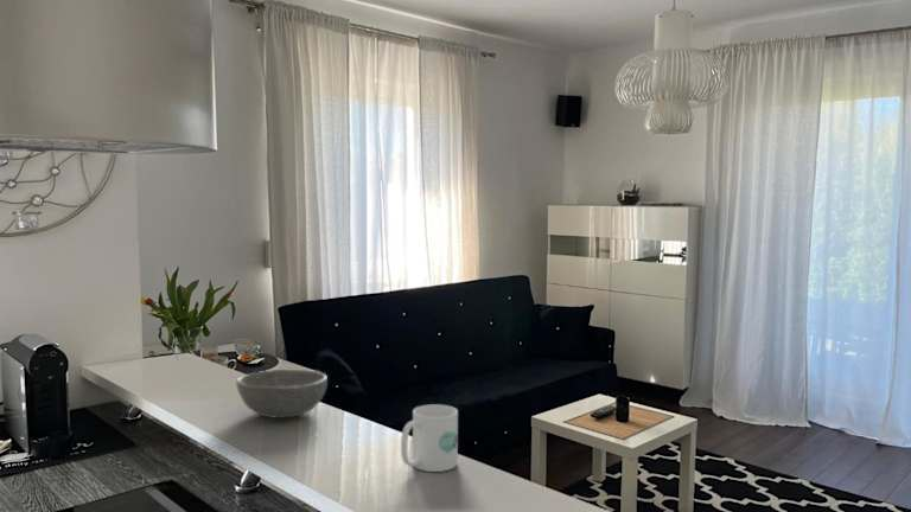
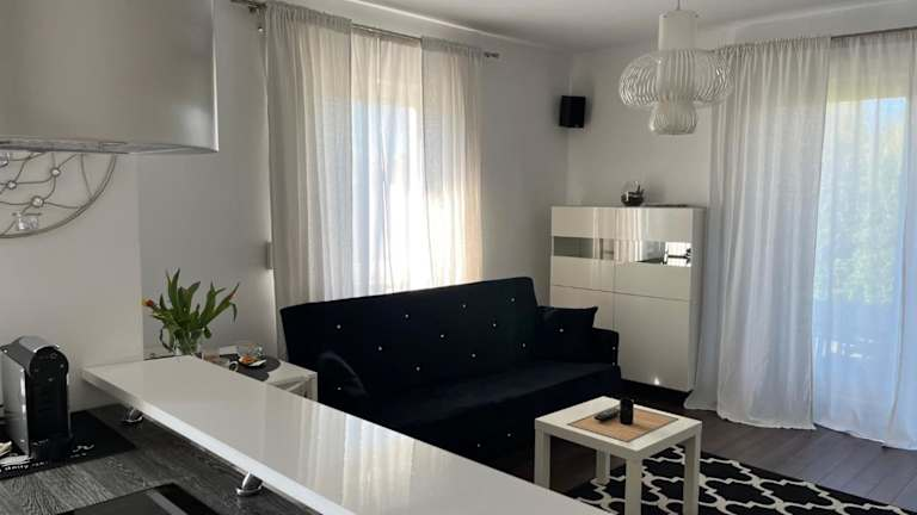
- mug [400,403,459,473]
- bowl [235,369,329,420]
